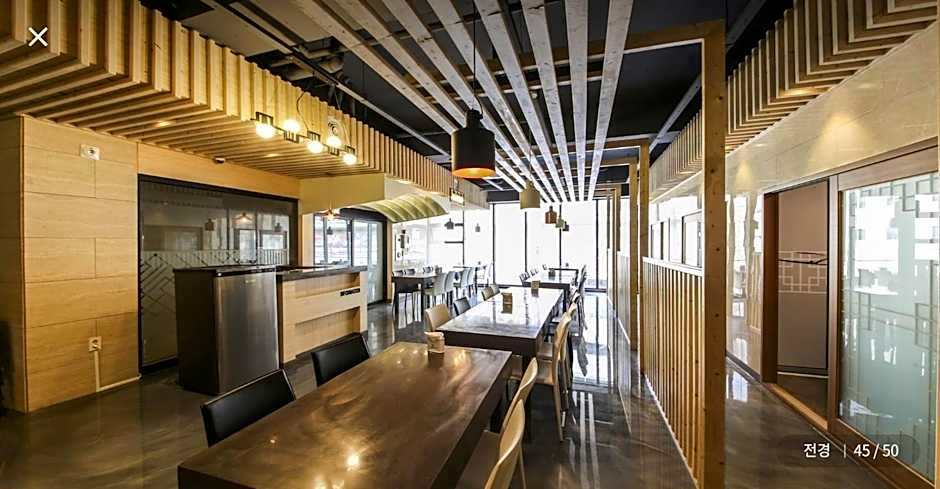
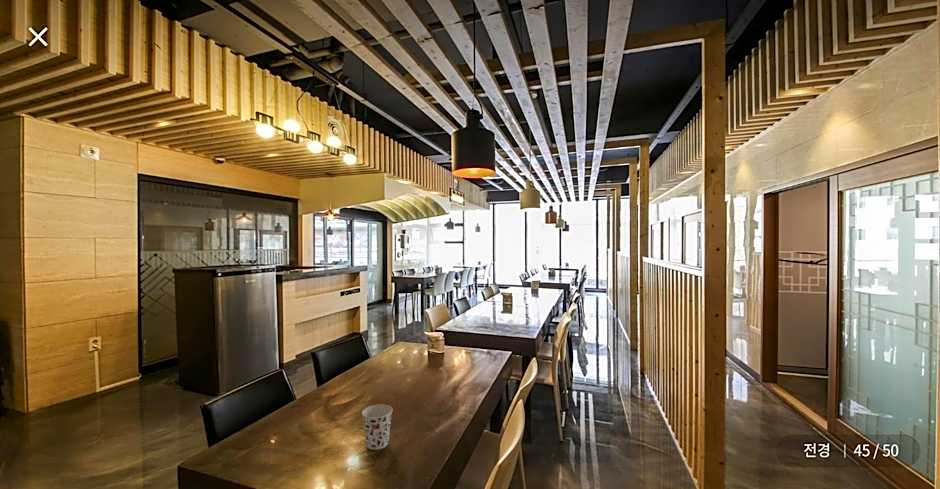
+ cup [361,403,394,451]
